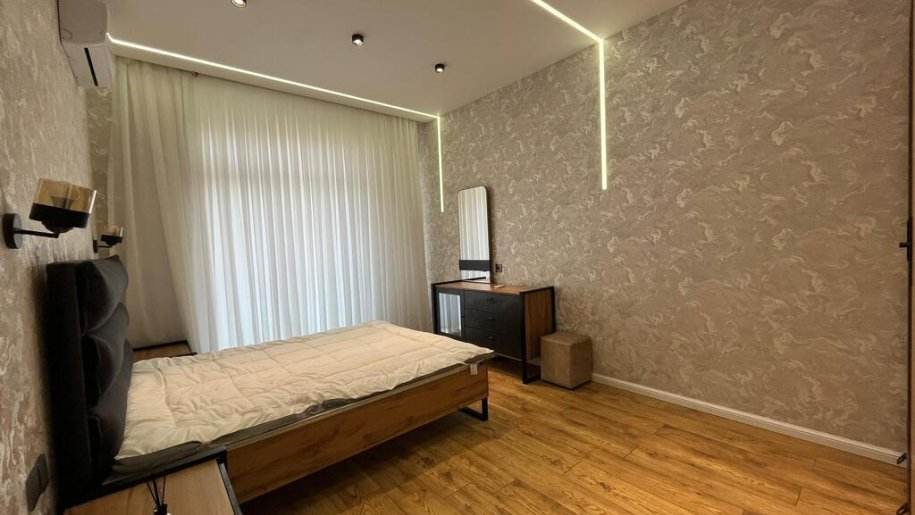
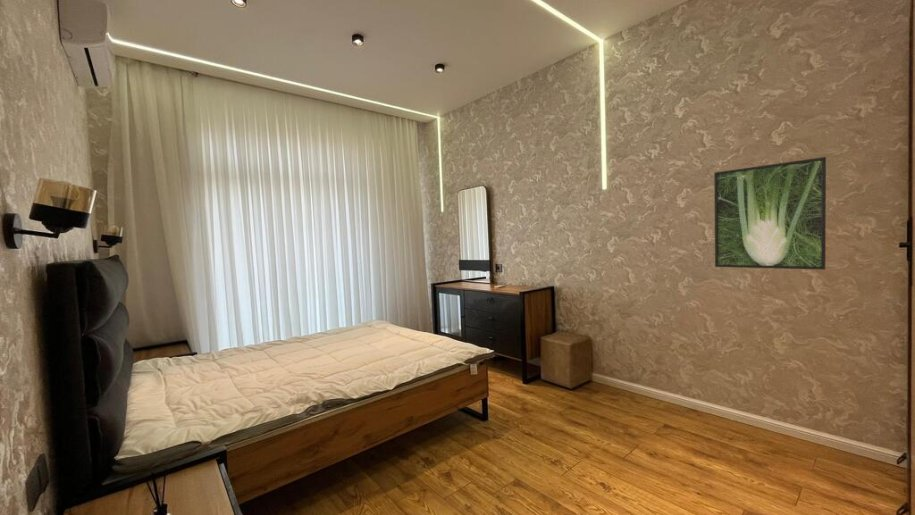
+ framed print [713,156,827,271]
